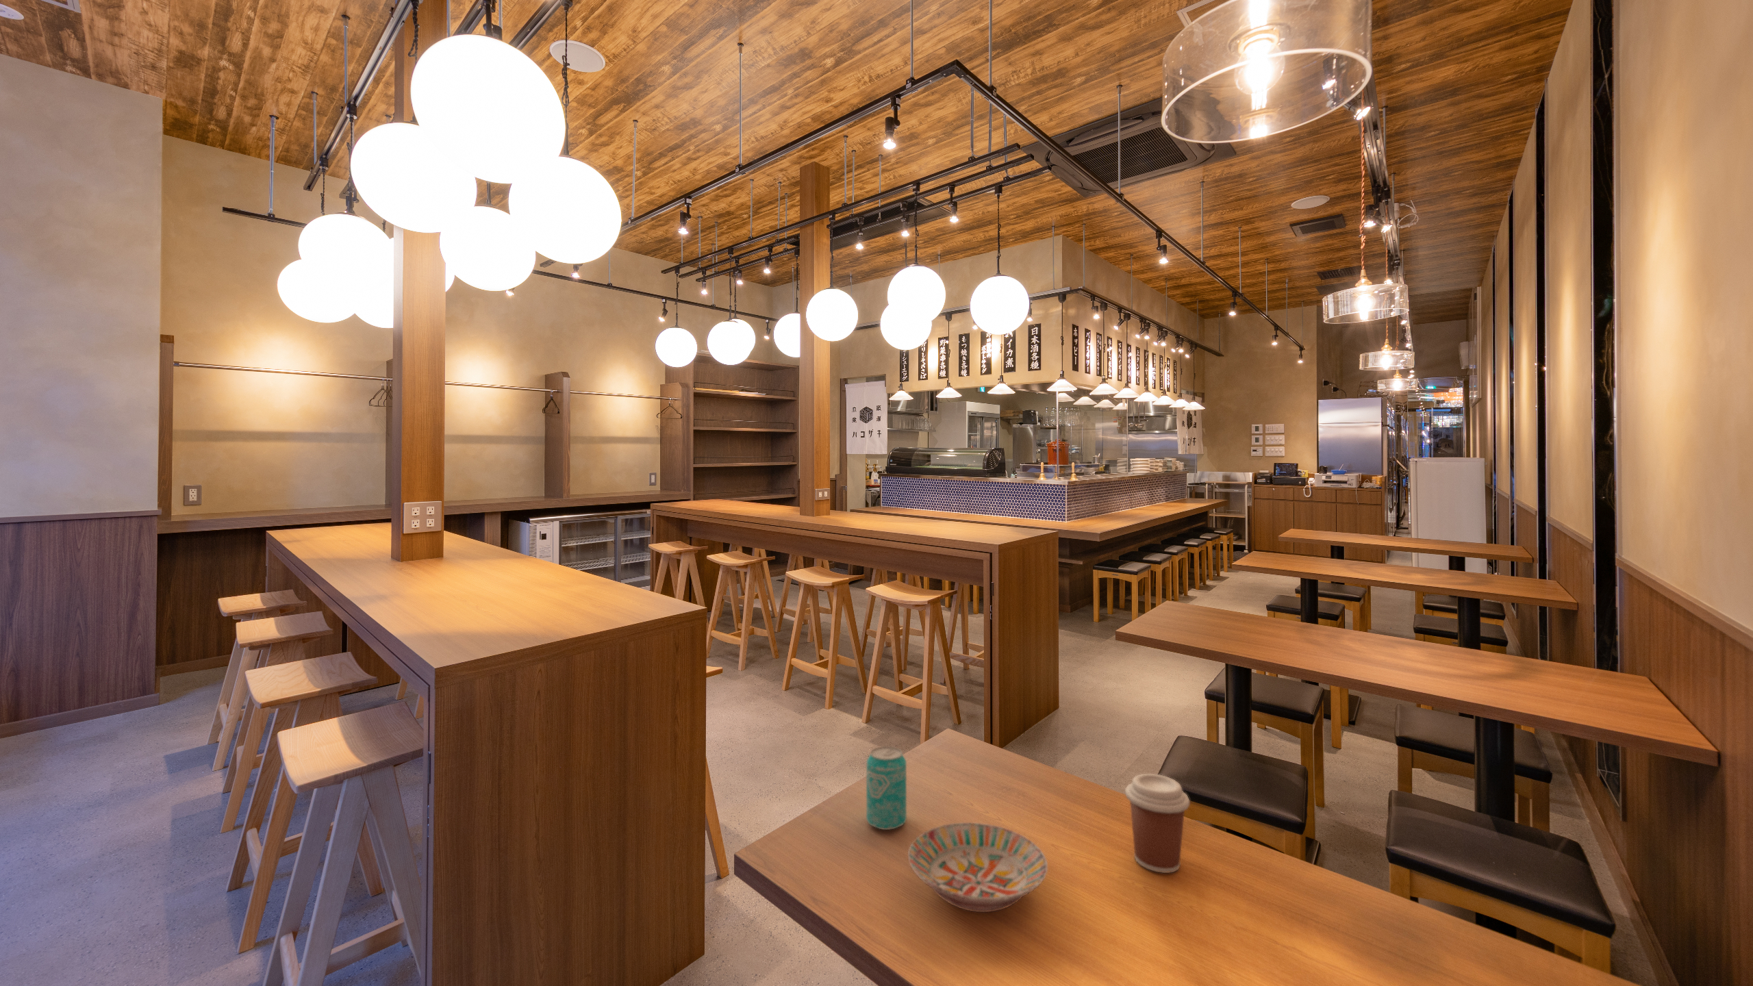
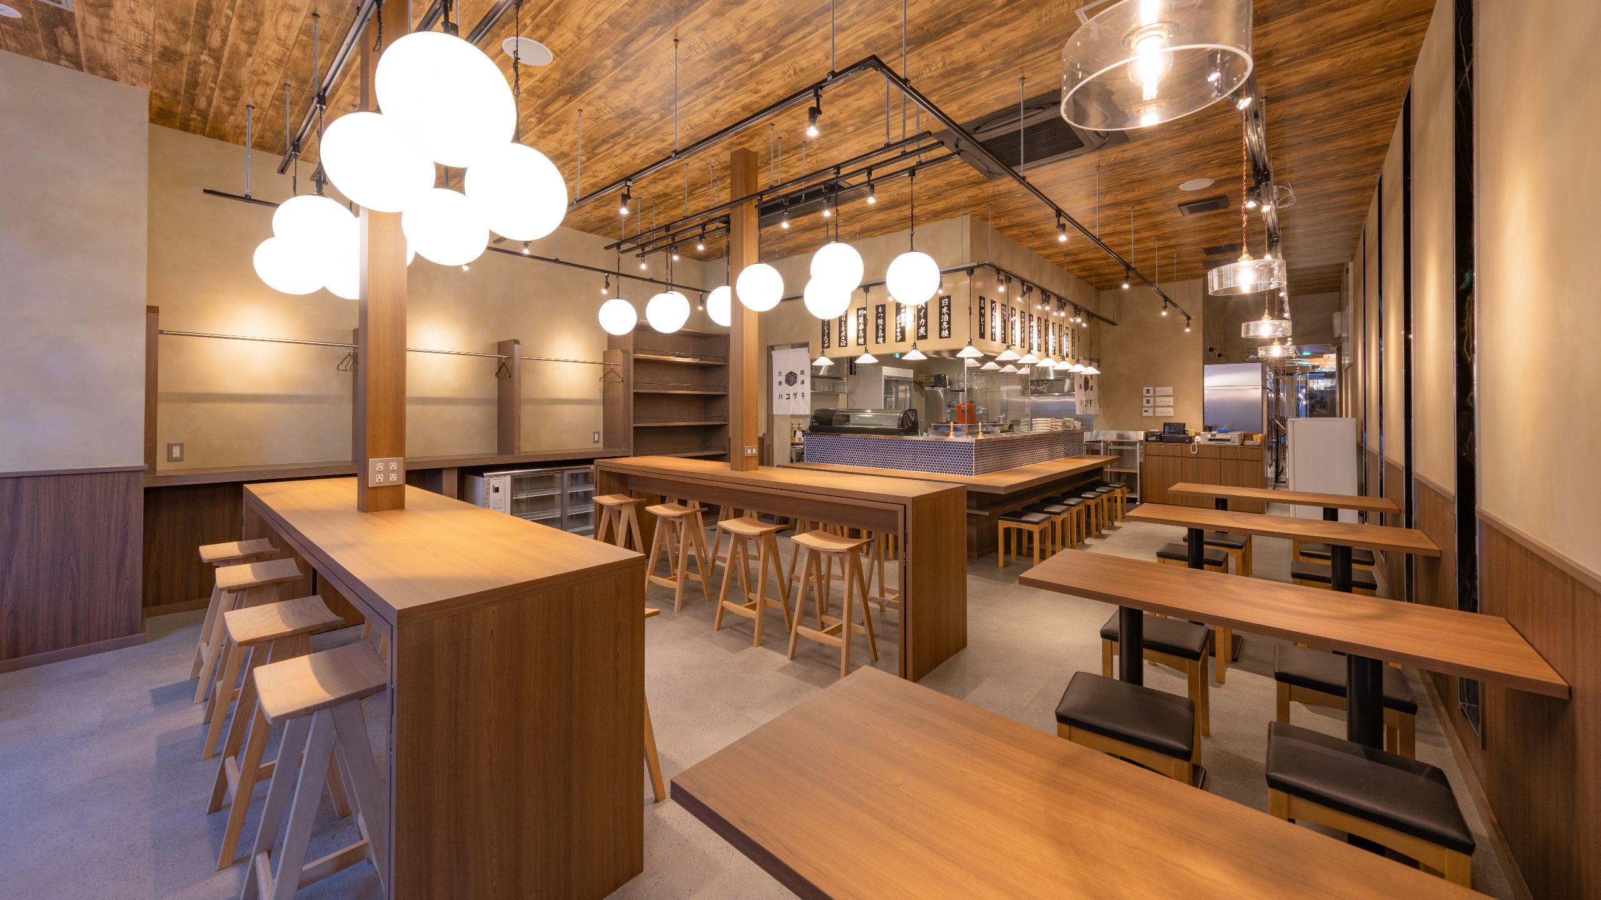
- bowl [908,821,1049,913]
- beverage can [866,745,908,831]
- coffee cup [1125,773,1190,874]
